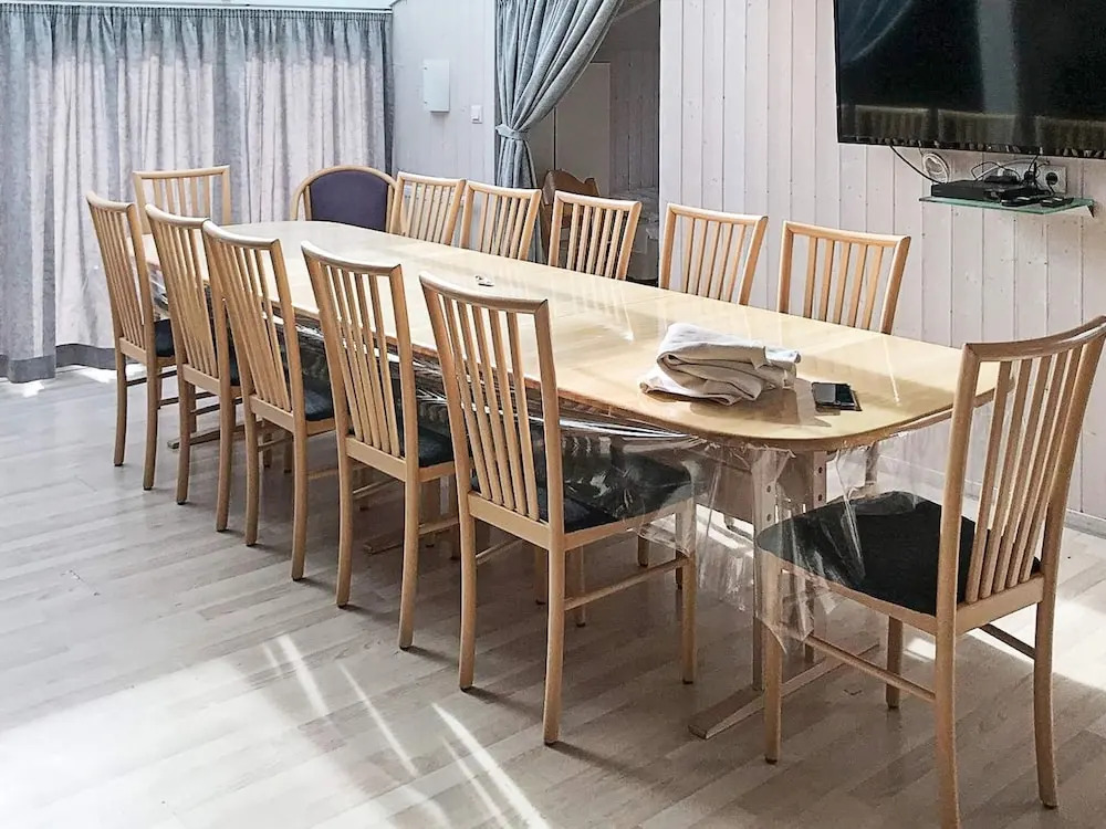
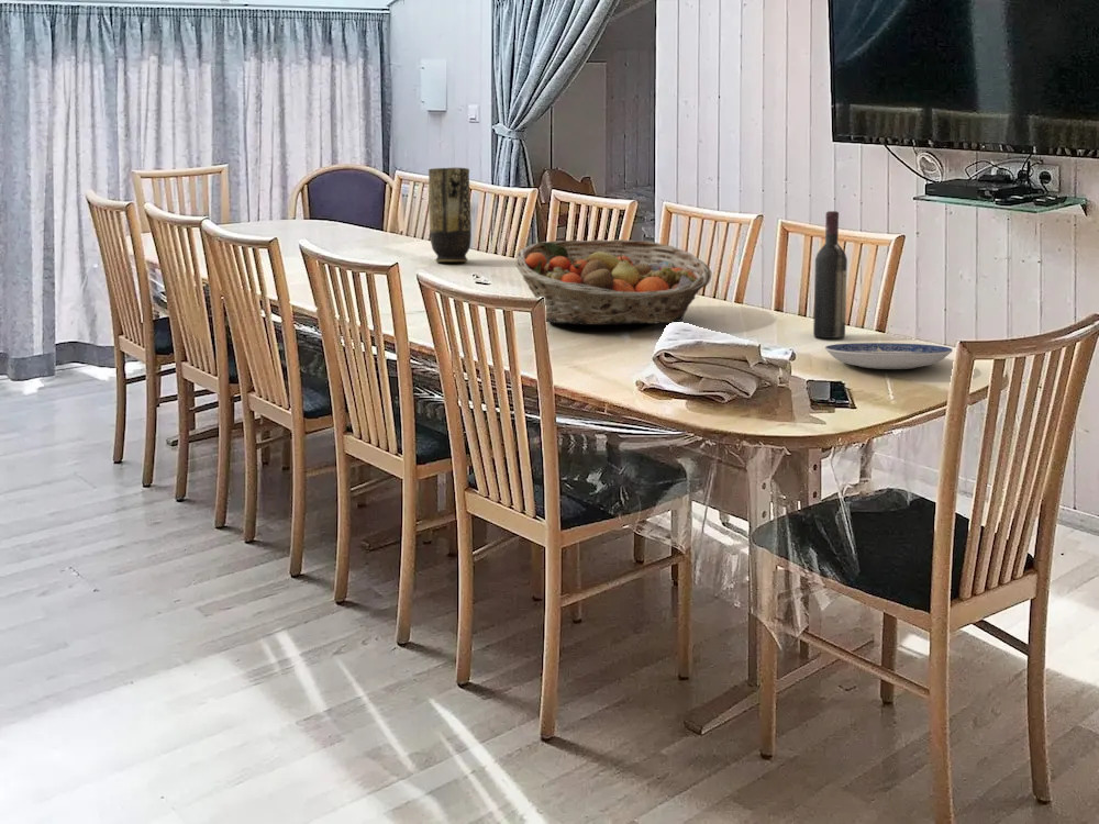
+ wine bottle [812,210,848,339]
+ vase [428,167,473,263]
+ fruit basket [514,238,713,326]
+ plate [824,342,954,370]
